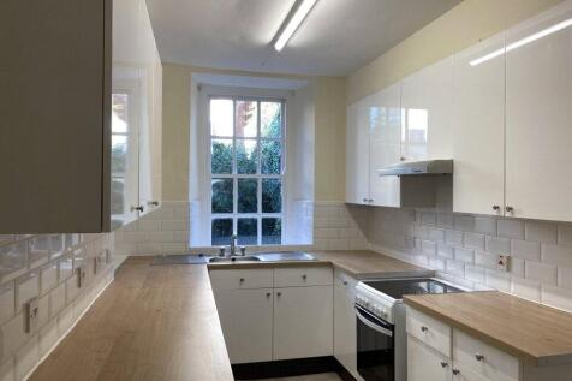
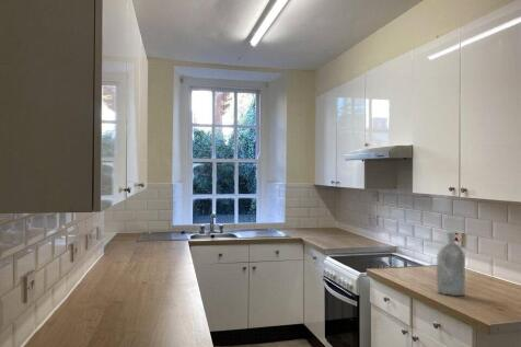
+ bottle [436,231,466,297]
